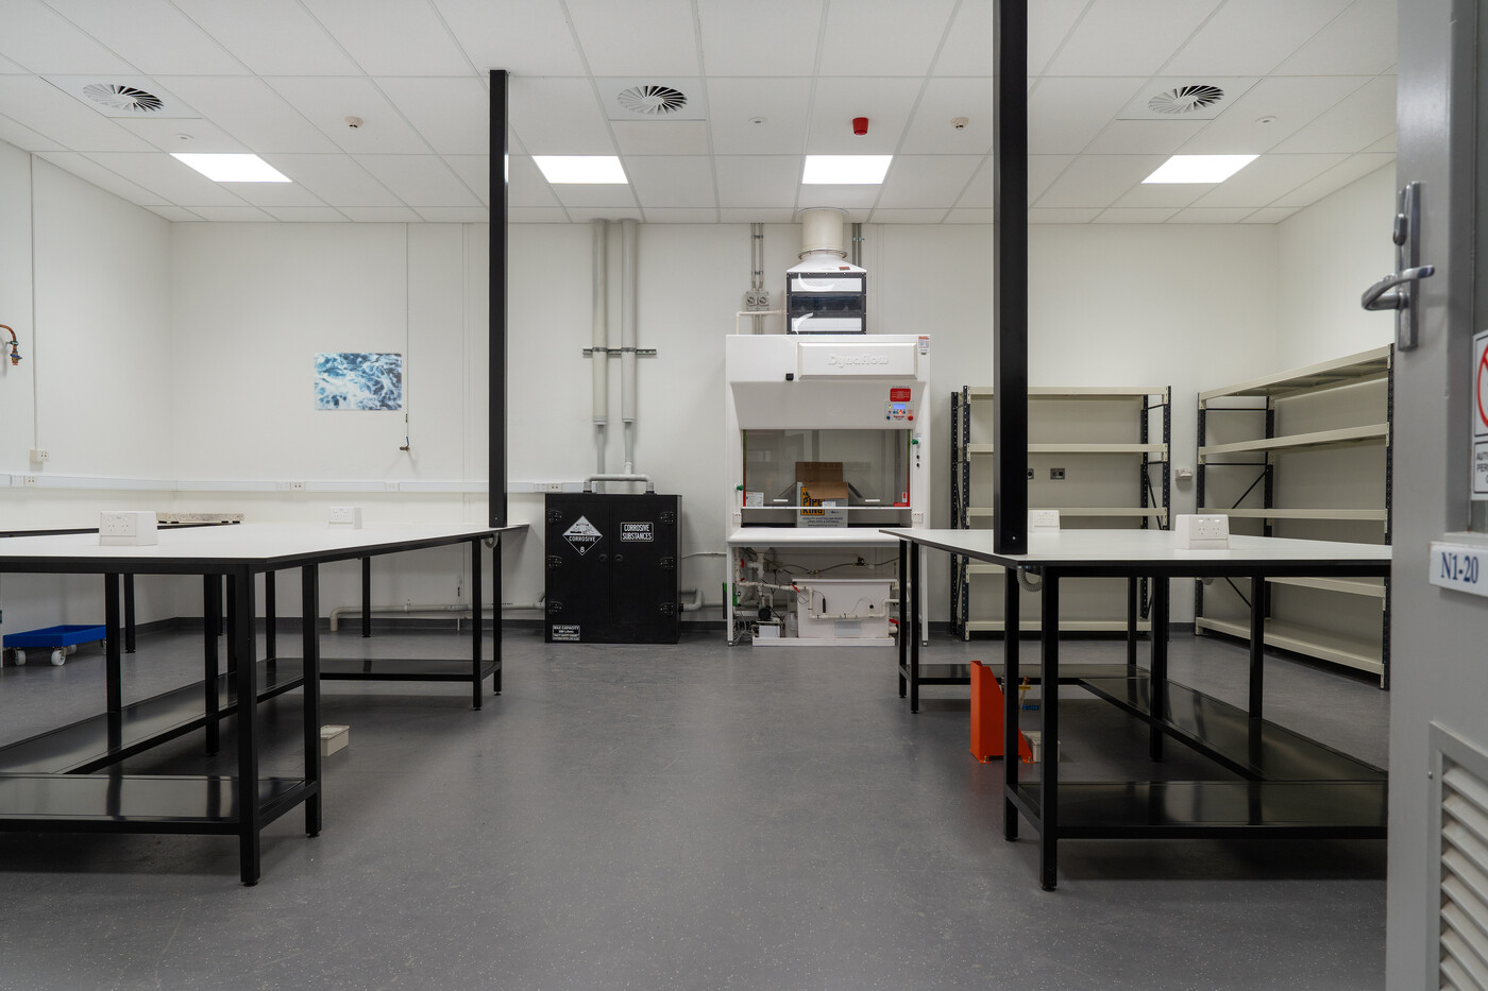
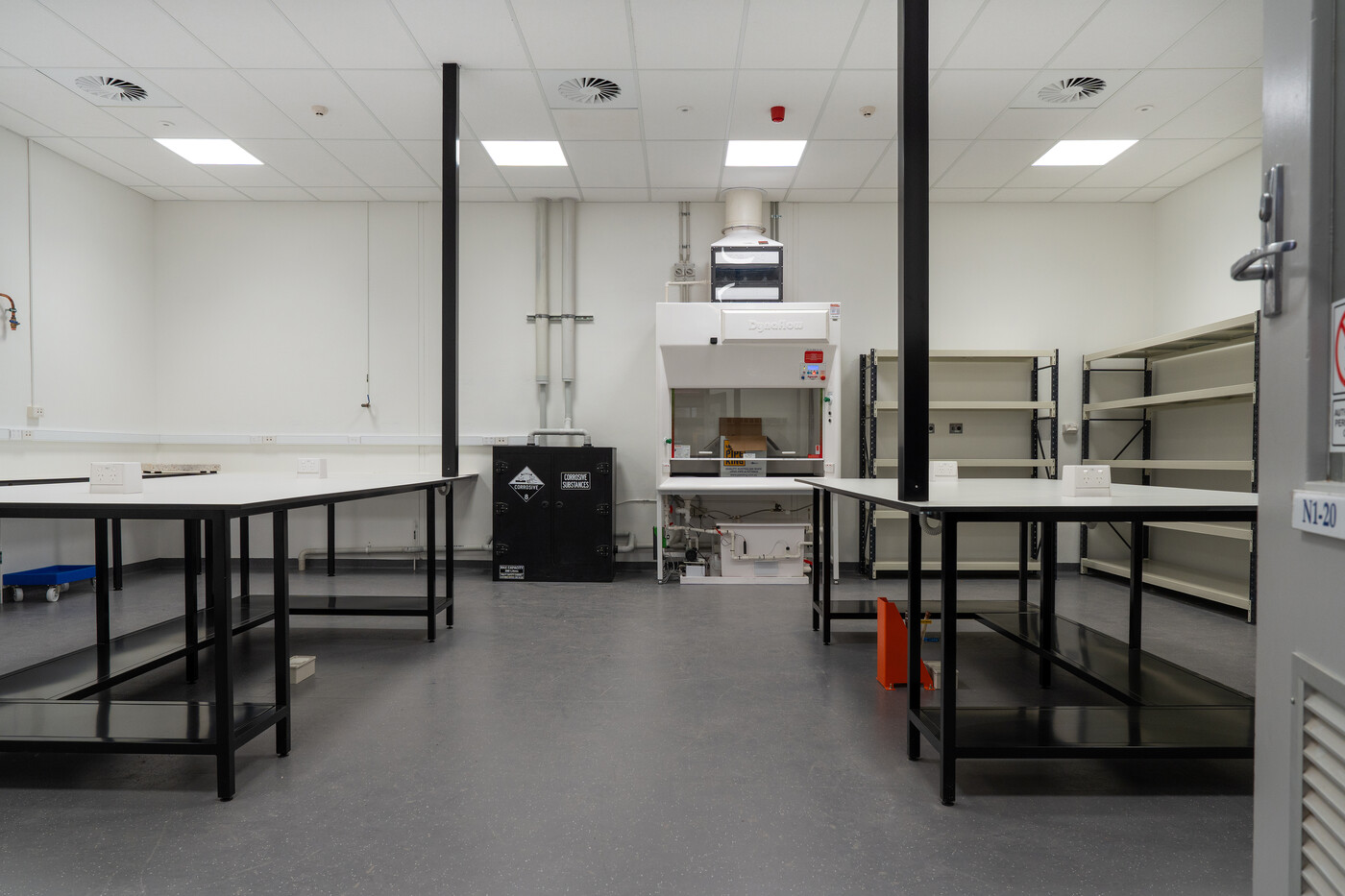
- wall art [313,352,403,411]
